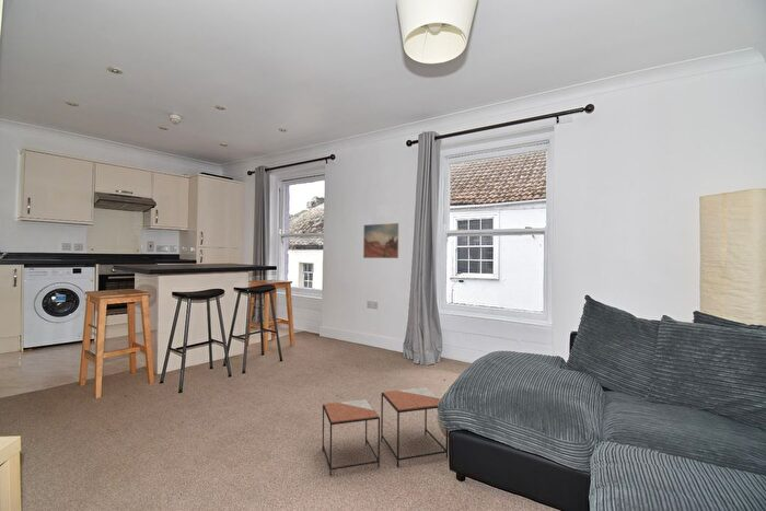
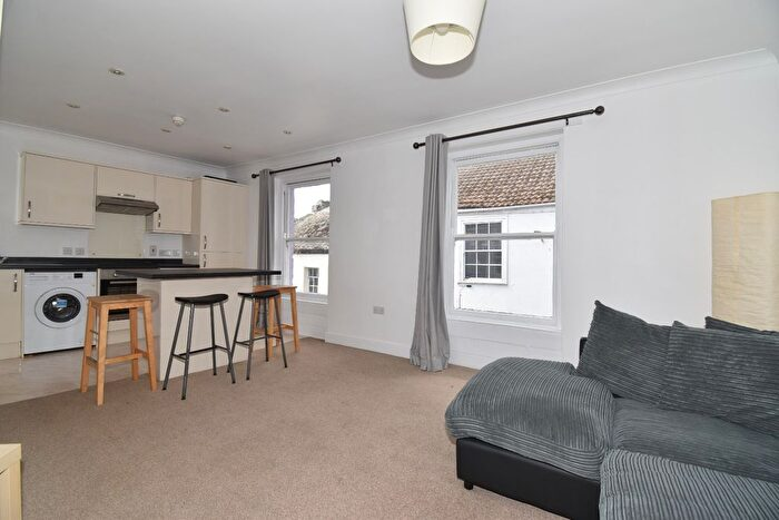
- side table [322,386,449,477]
- wall art [362,222,399,259]
